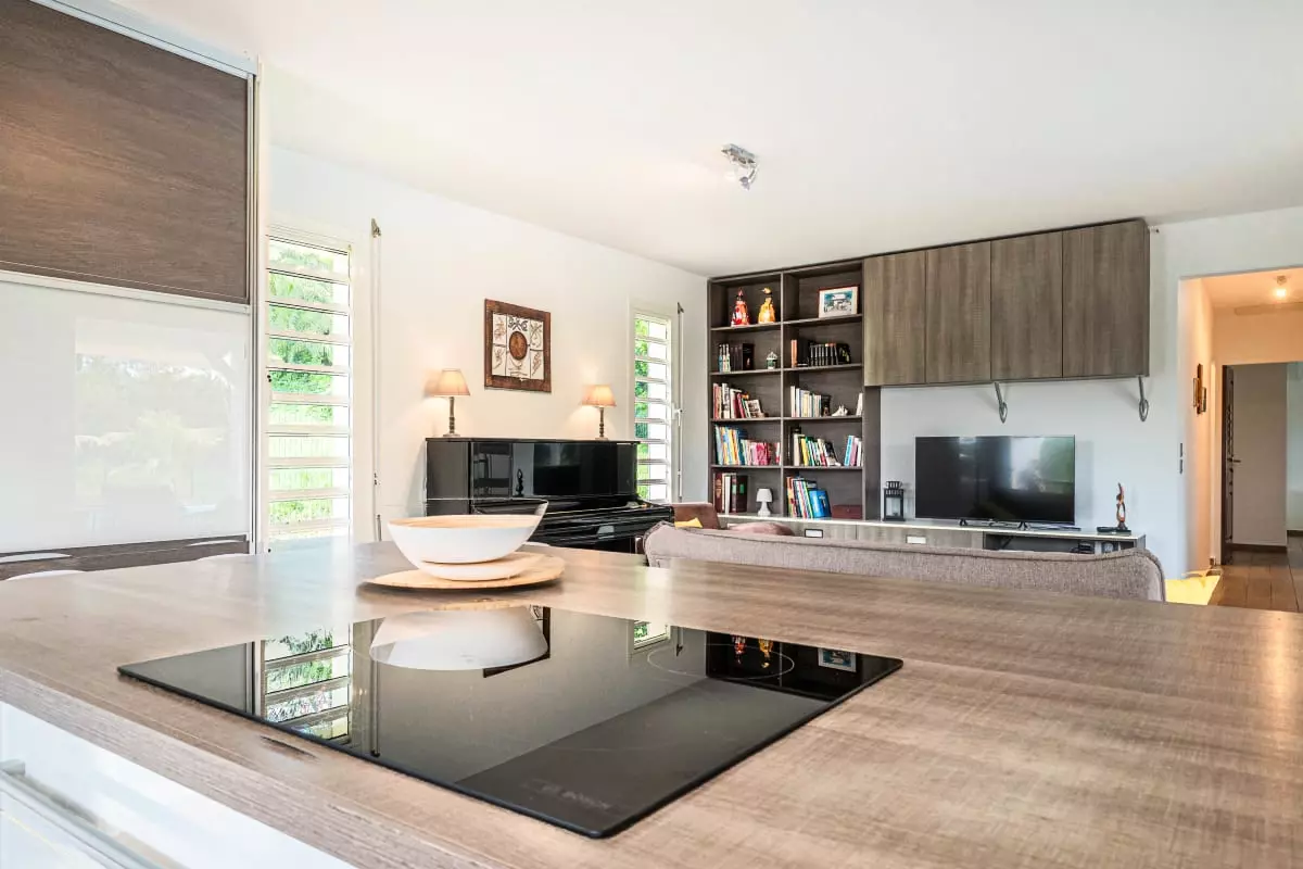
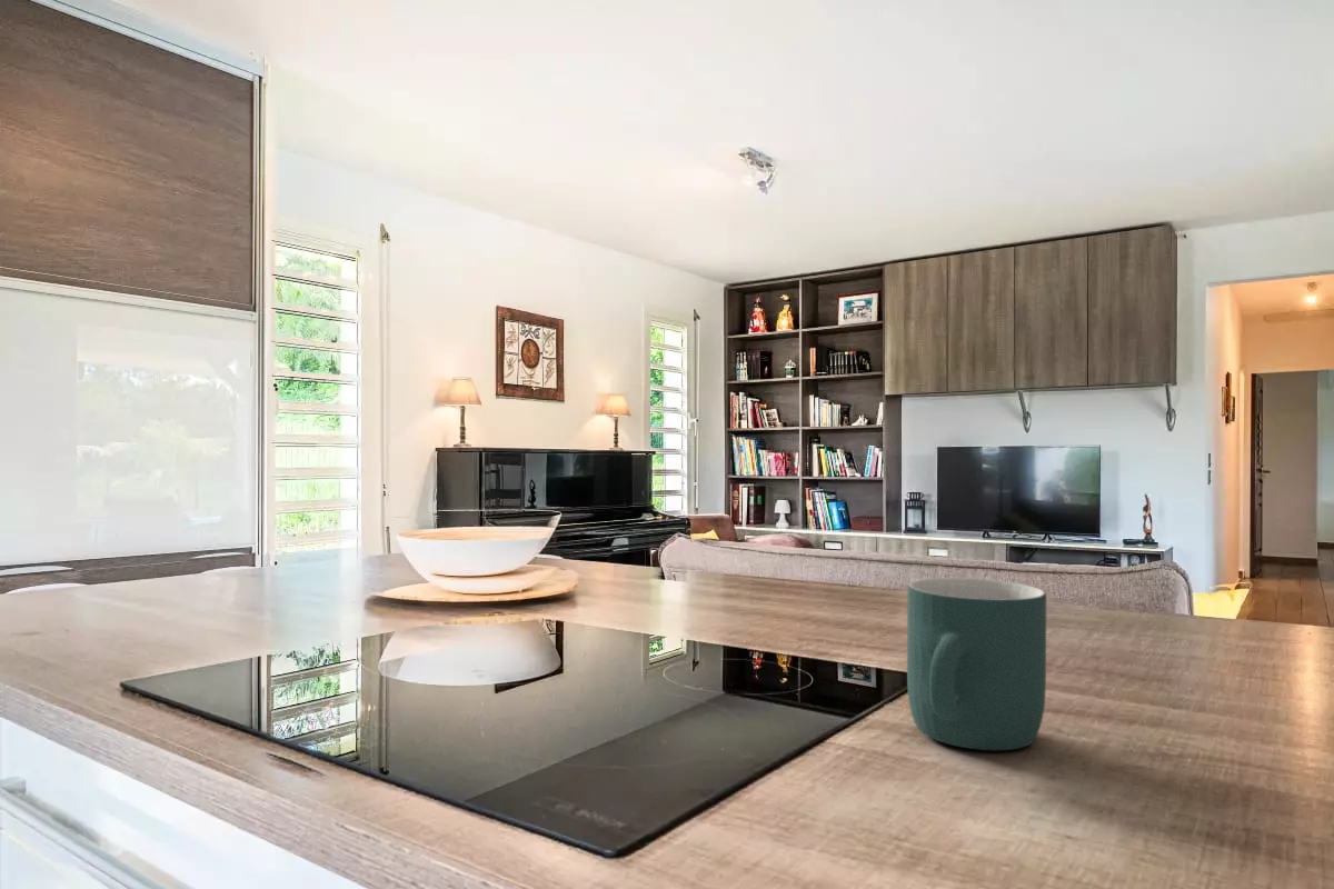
+ mug [906,577,1047,751]
